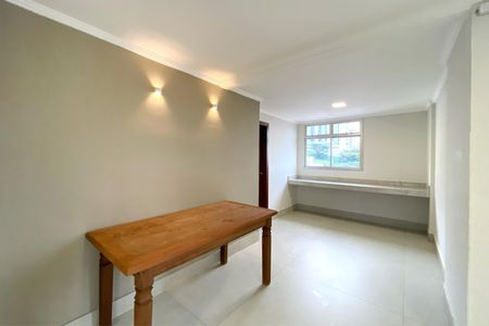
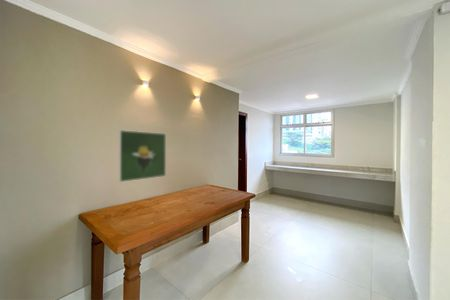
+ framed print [118,129,167,183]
